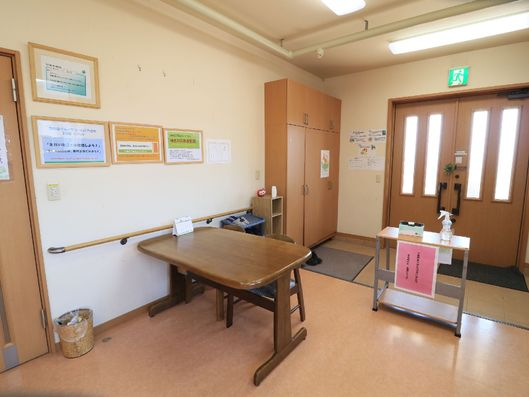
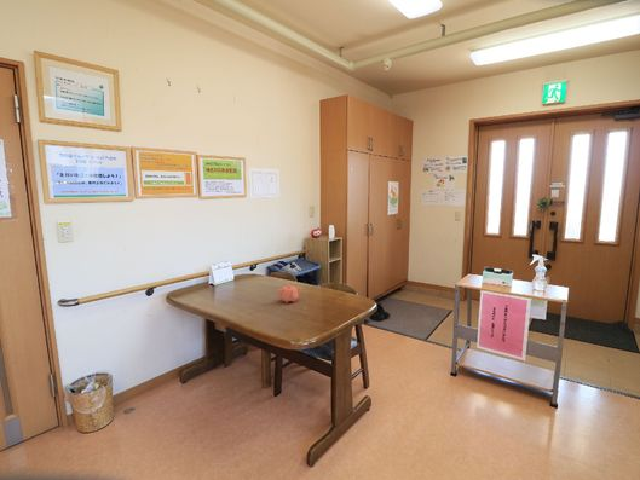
+ teapot [276,283,302,305]
